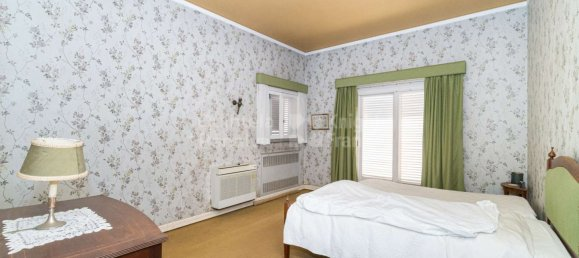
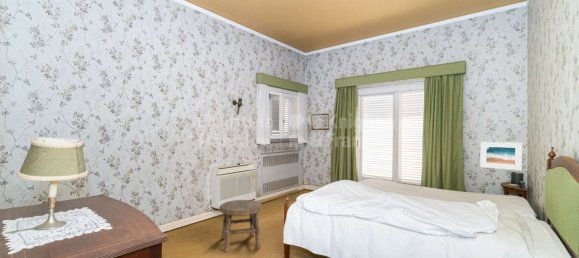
+ stool [218,199,263,253]
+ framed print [480,141,523,171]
